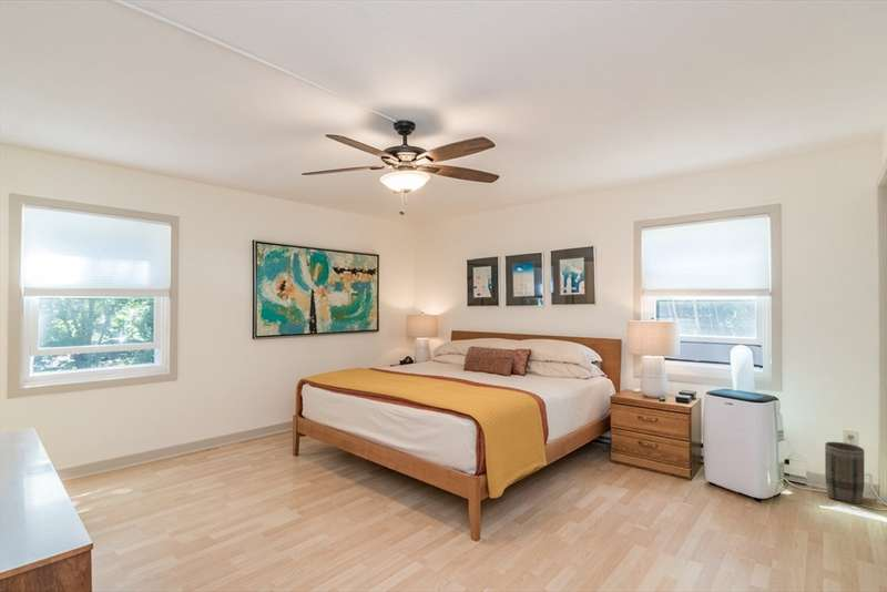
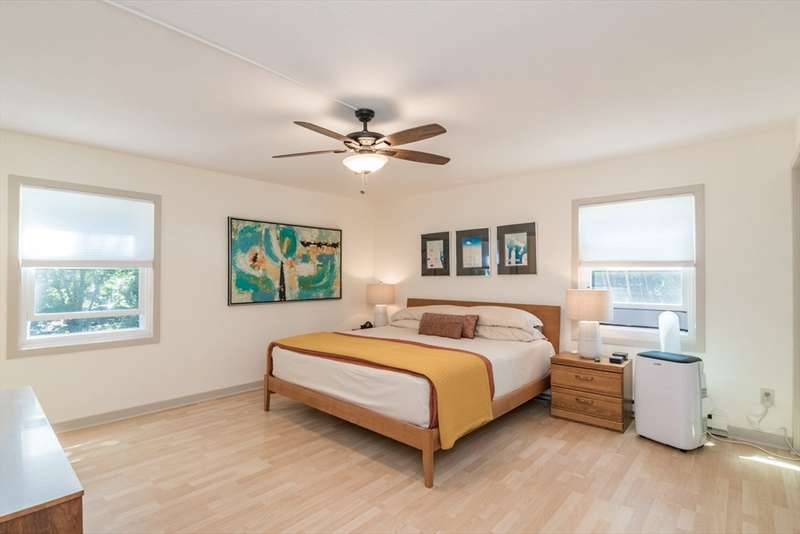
- basket [824,441,865,506]
